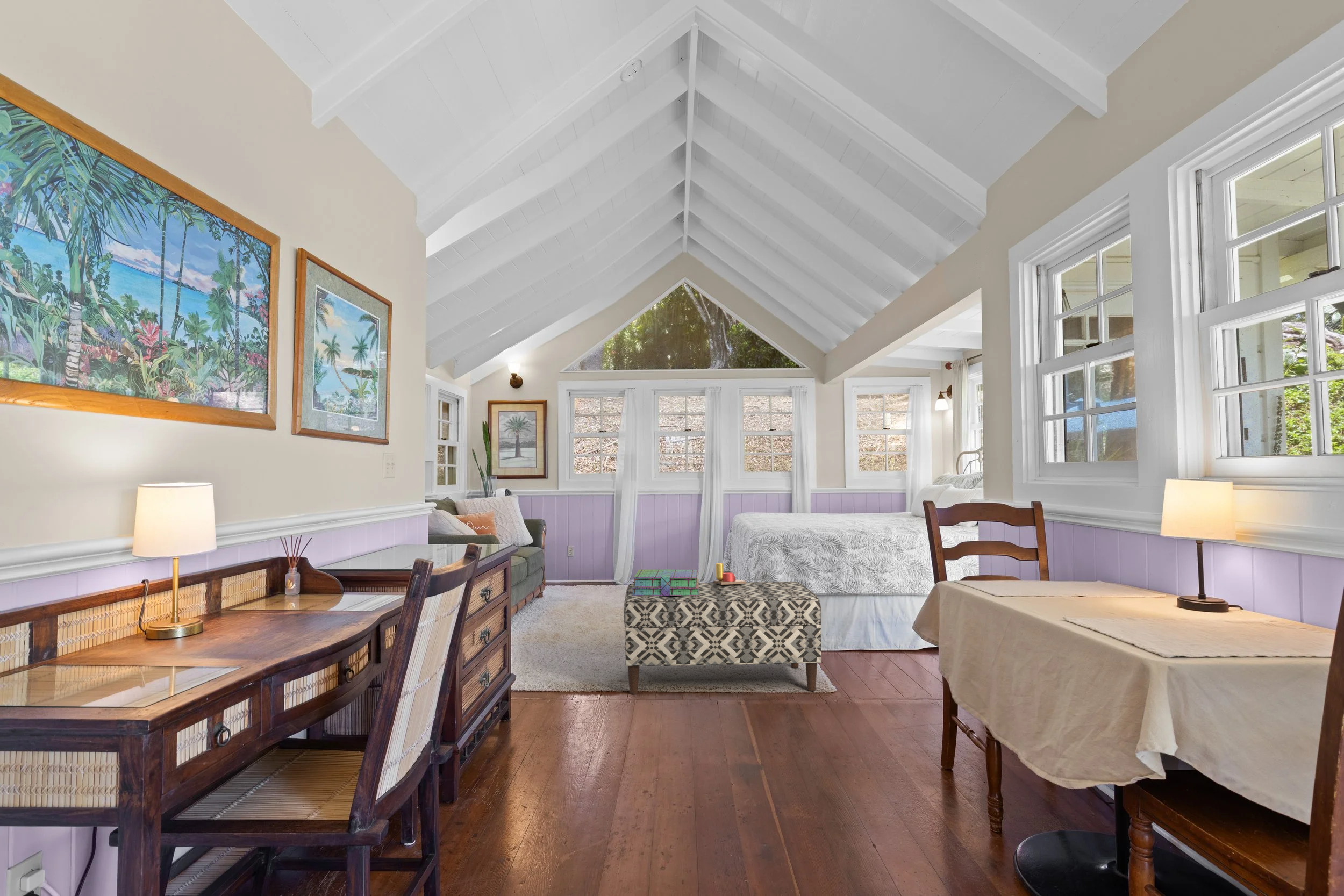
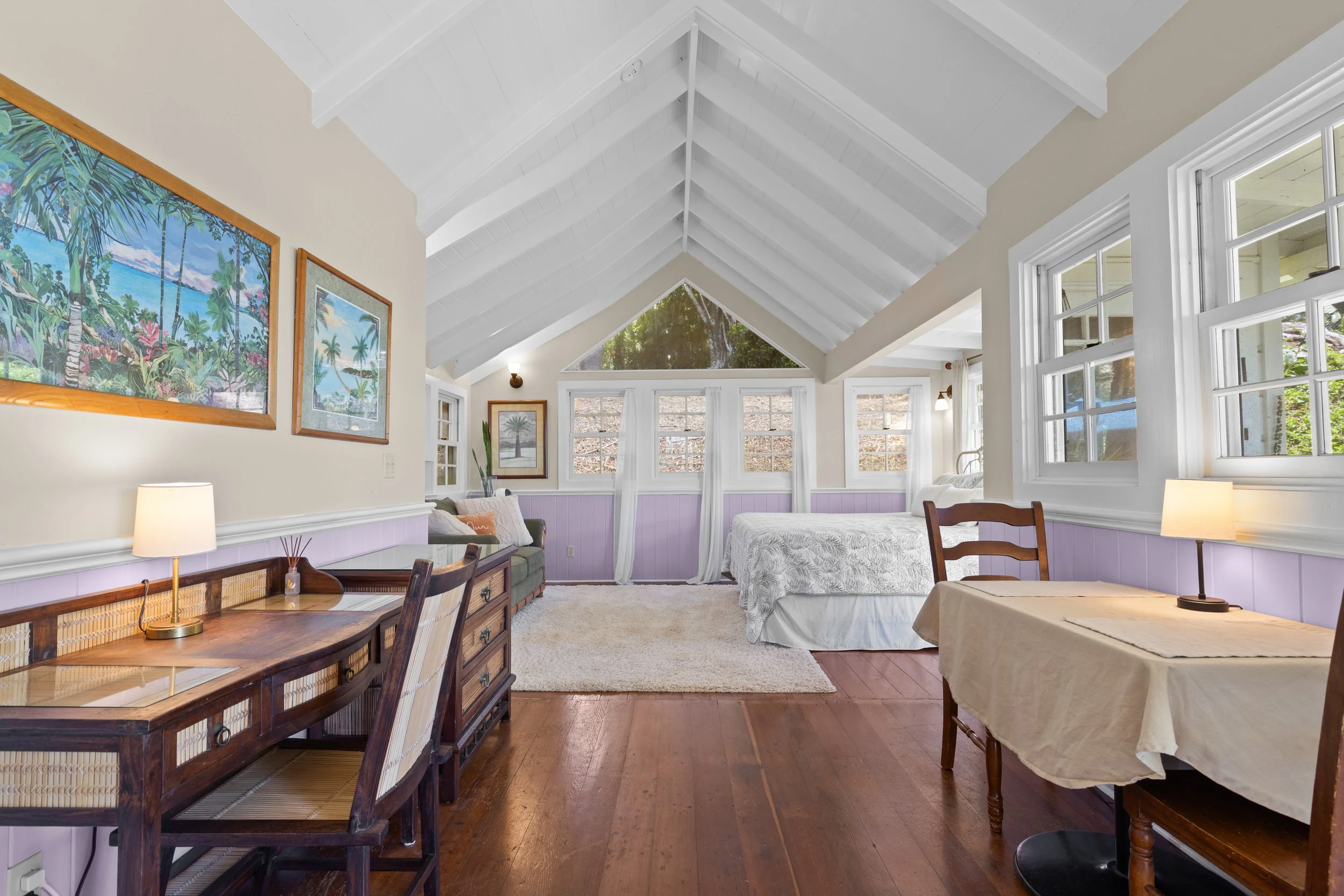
- candle [713,562,746,585]
- stack of books [632,569,699,596]
- bench [623,581,822,695]
